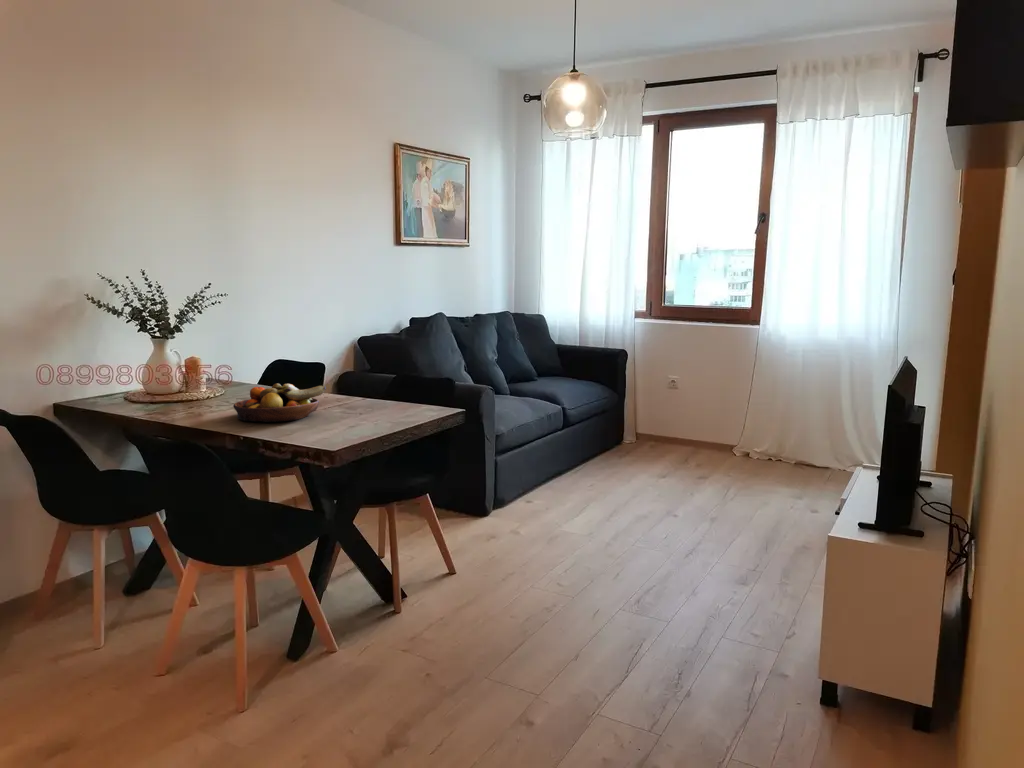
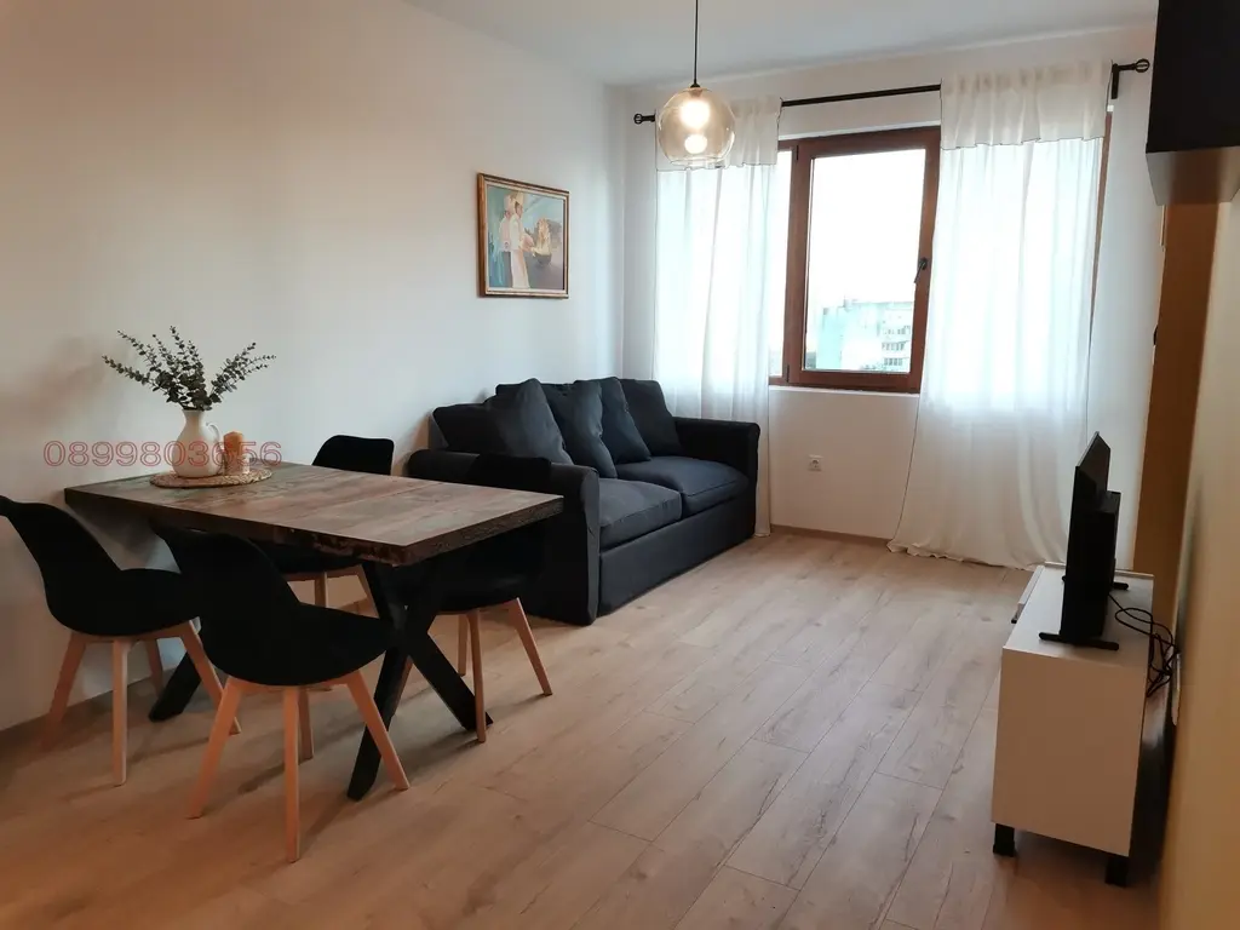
- fruit bowl [232,382,327,423]
